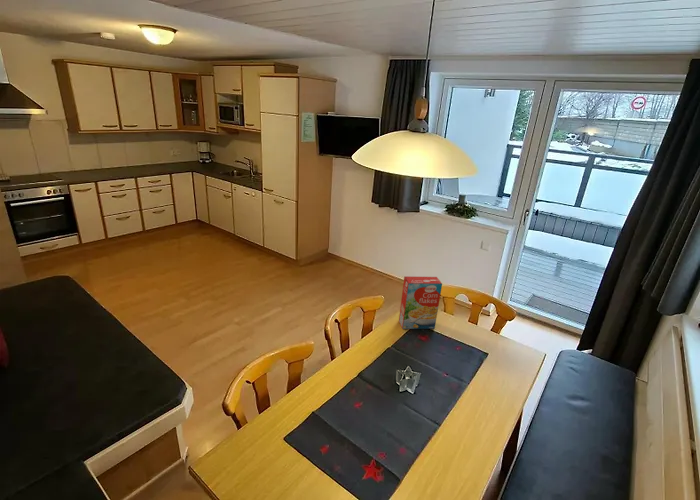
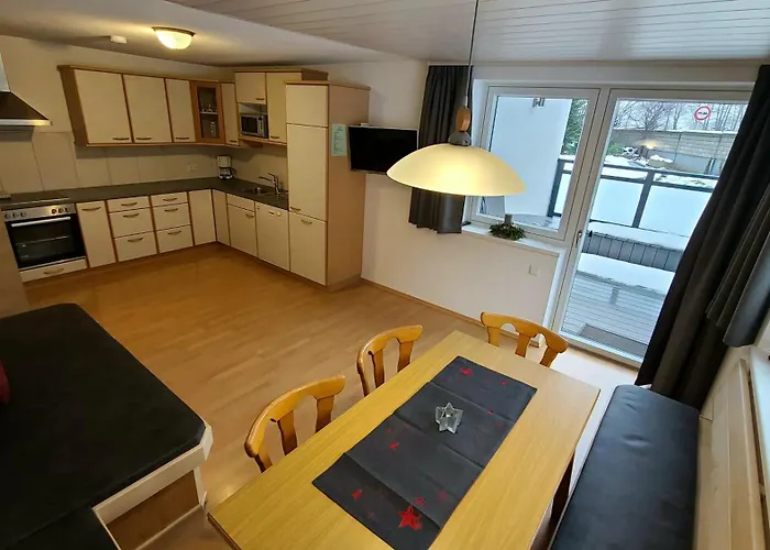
- cereal box [398,275,443,330]
